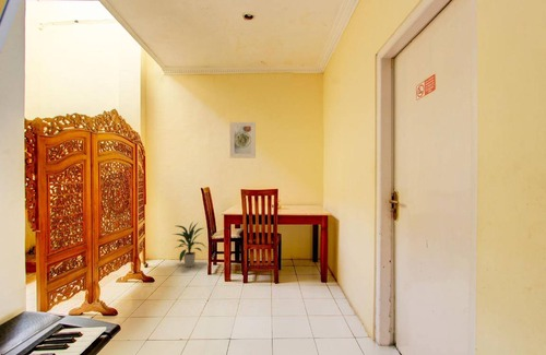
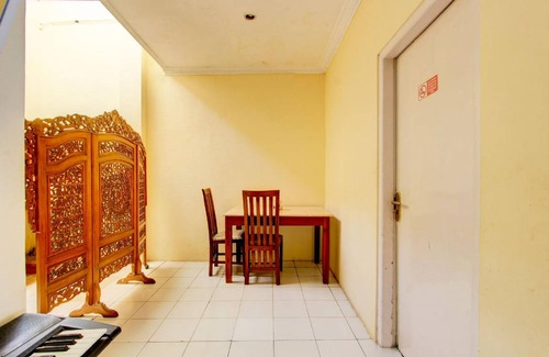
- indoor plant [170,221,206,268]
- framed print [229,121,257,159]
